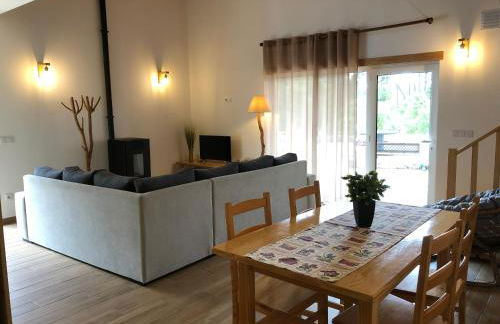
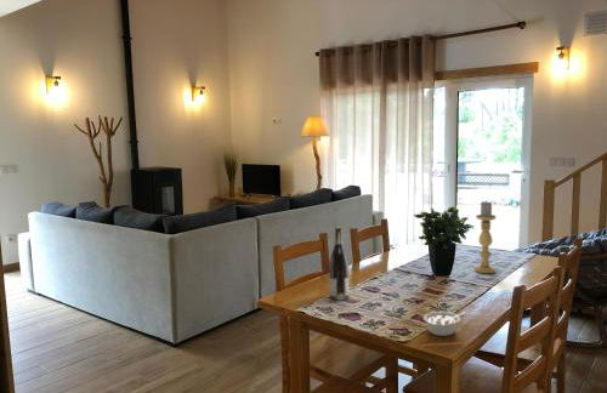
+ candle holder [473,200,497,274]
+ wine bottle [328,227,350,302]
+ legume [422,311,467,337]
